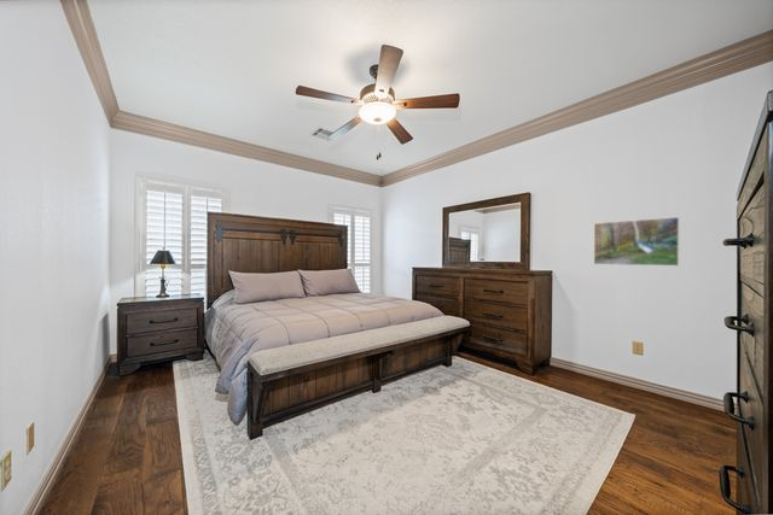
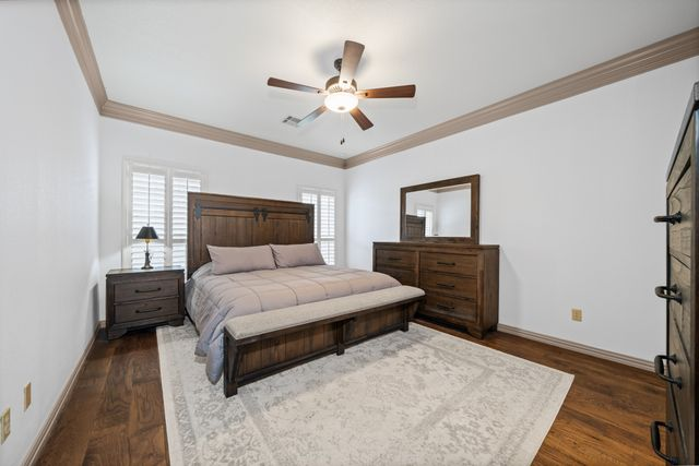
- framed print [593,216,681,268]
